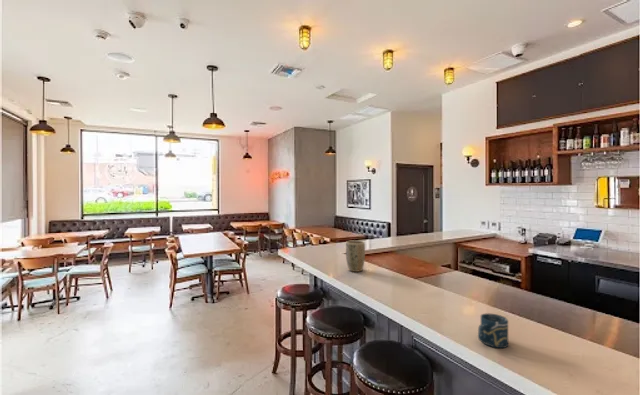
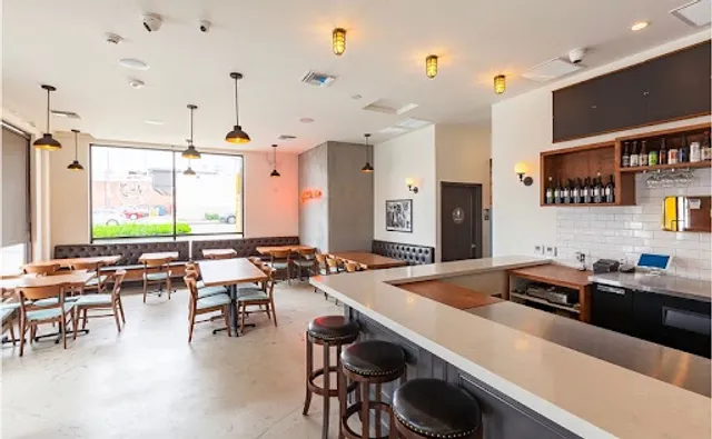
- cup [477,312,509,349]
- plant pot [345,239,366,273]
